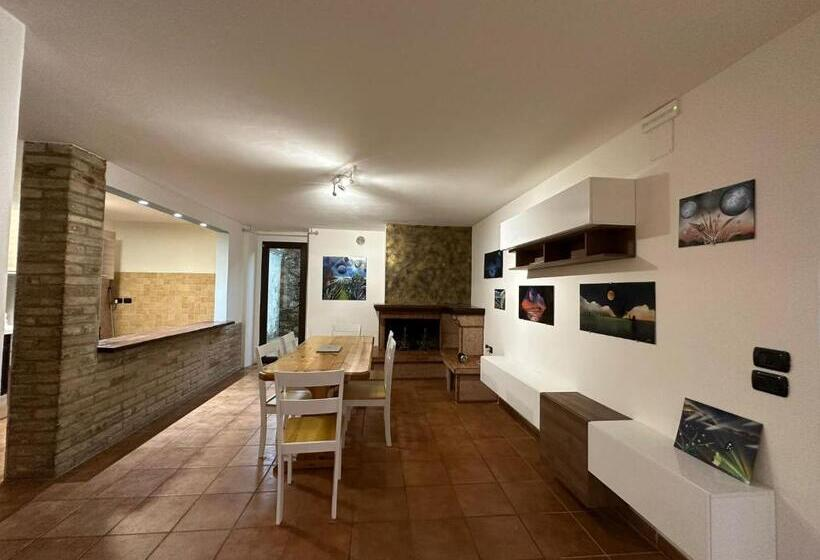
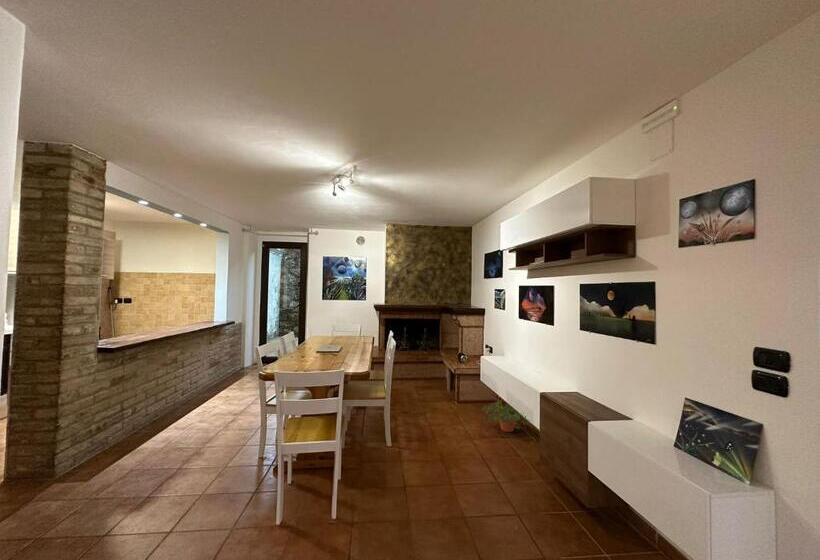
+ potted plant [481,399,531,433]
